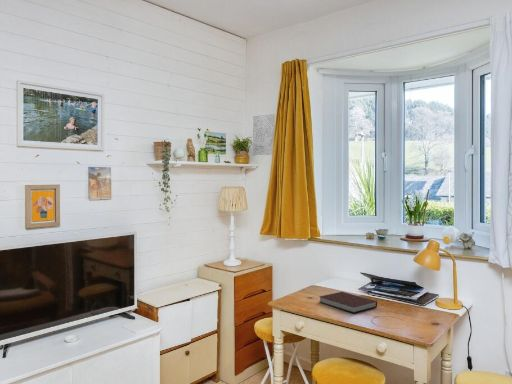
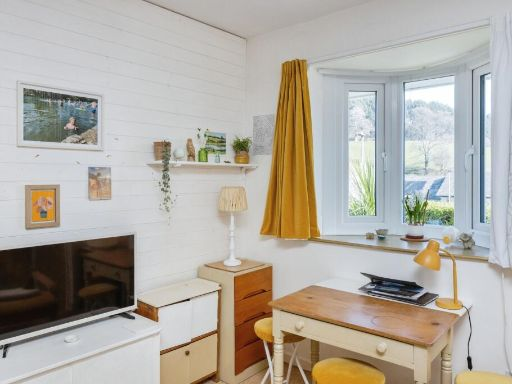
- notebook [318,291,378,314]
